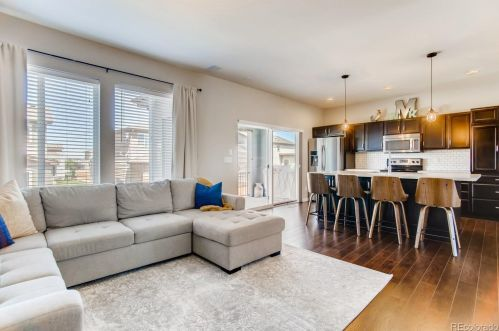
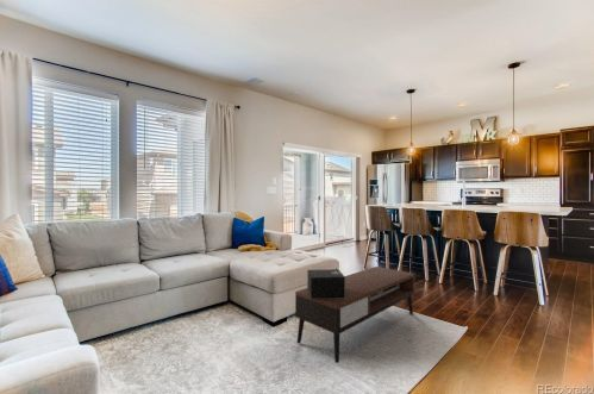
+ coffee table [294,265,415,364]
+ decorative box [306,265,345,299]
